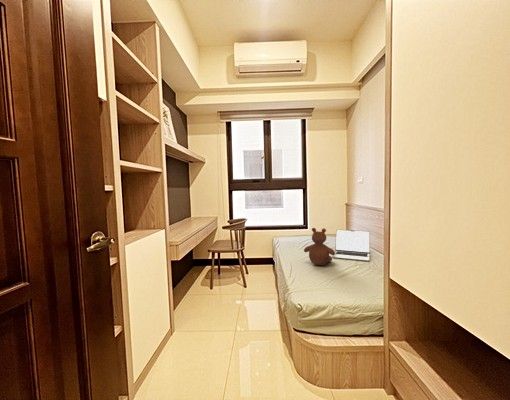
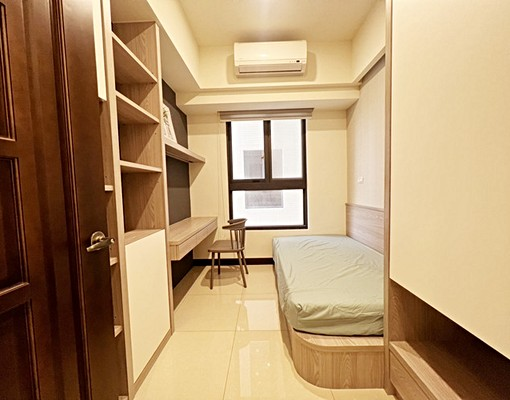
- laptop [331,229,371,262]
- stuffed bear [303,227,335,266]
